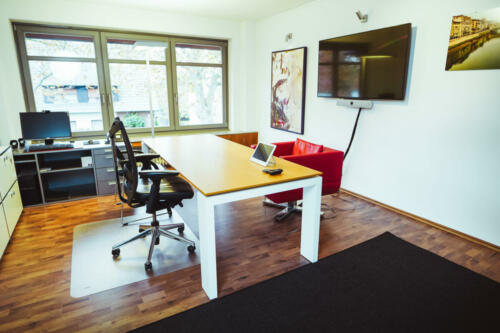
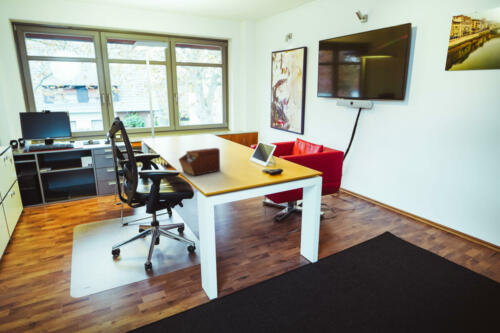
+ sewing box [177,147,221,177]
